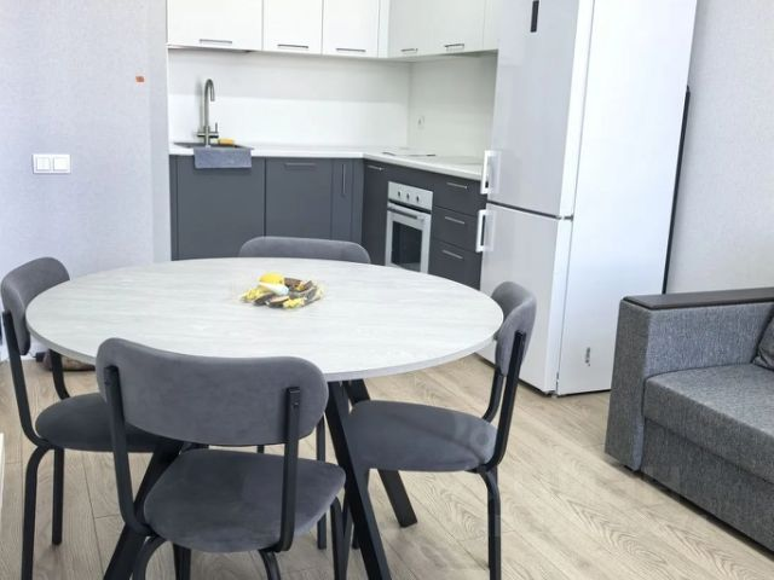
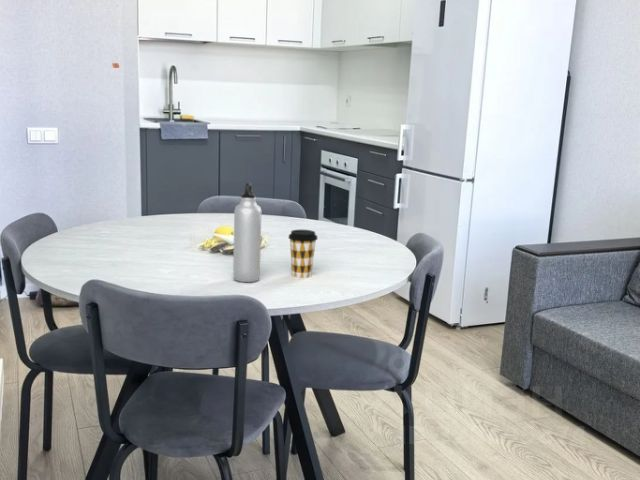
+ water bottle [232,182,262,283]
+ coffee cup [287,229,319,279]
